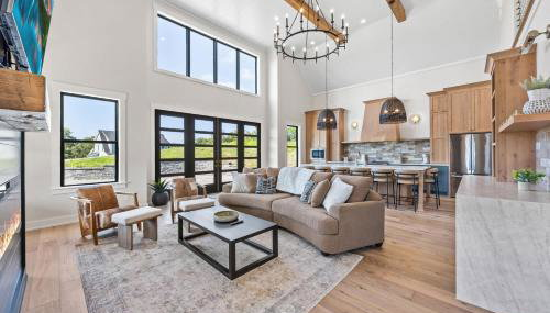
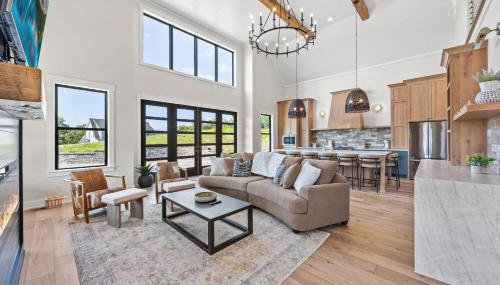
+ basket [44,186,66,209]
